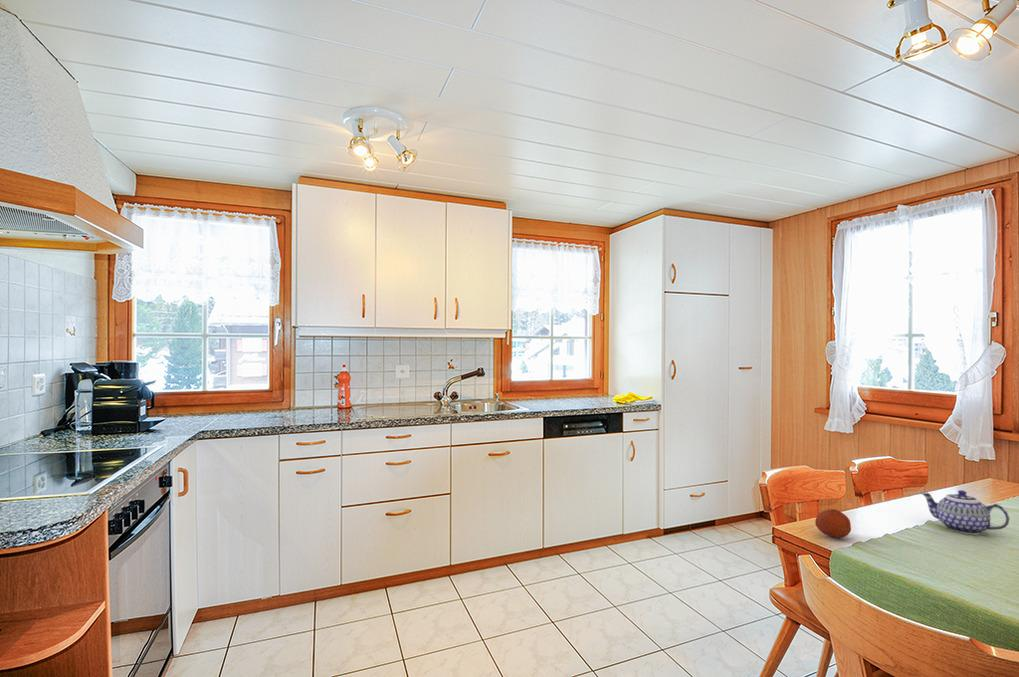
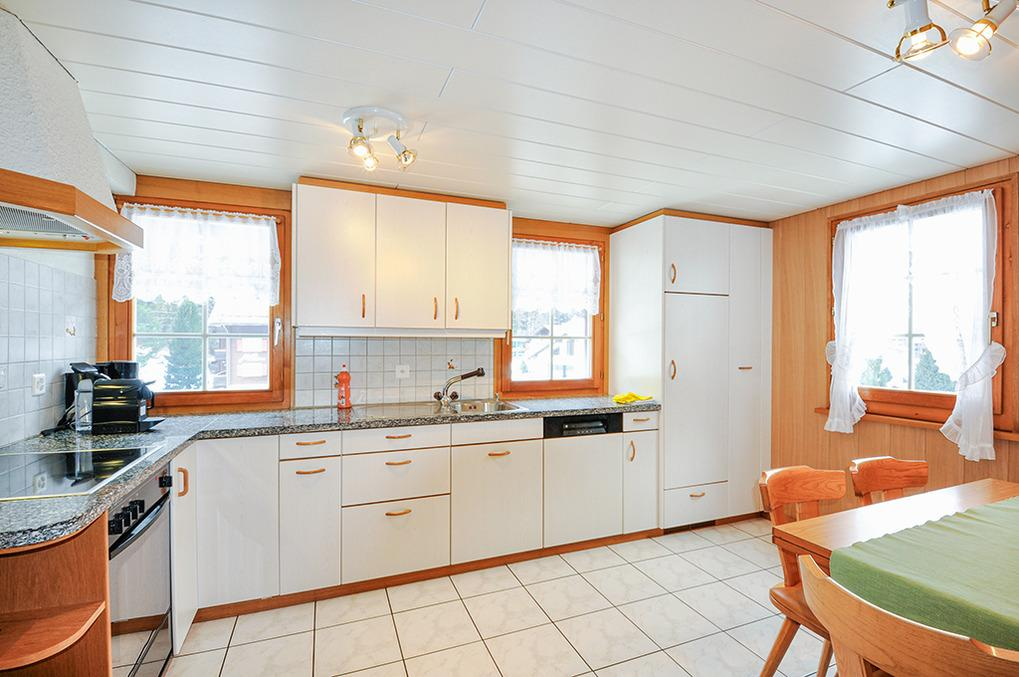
- teapot [919,489,1010,535]
- fruit [814,508,852,539]
